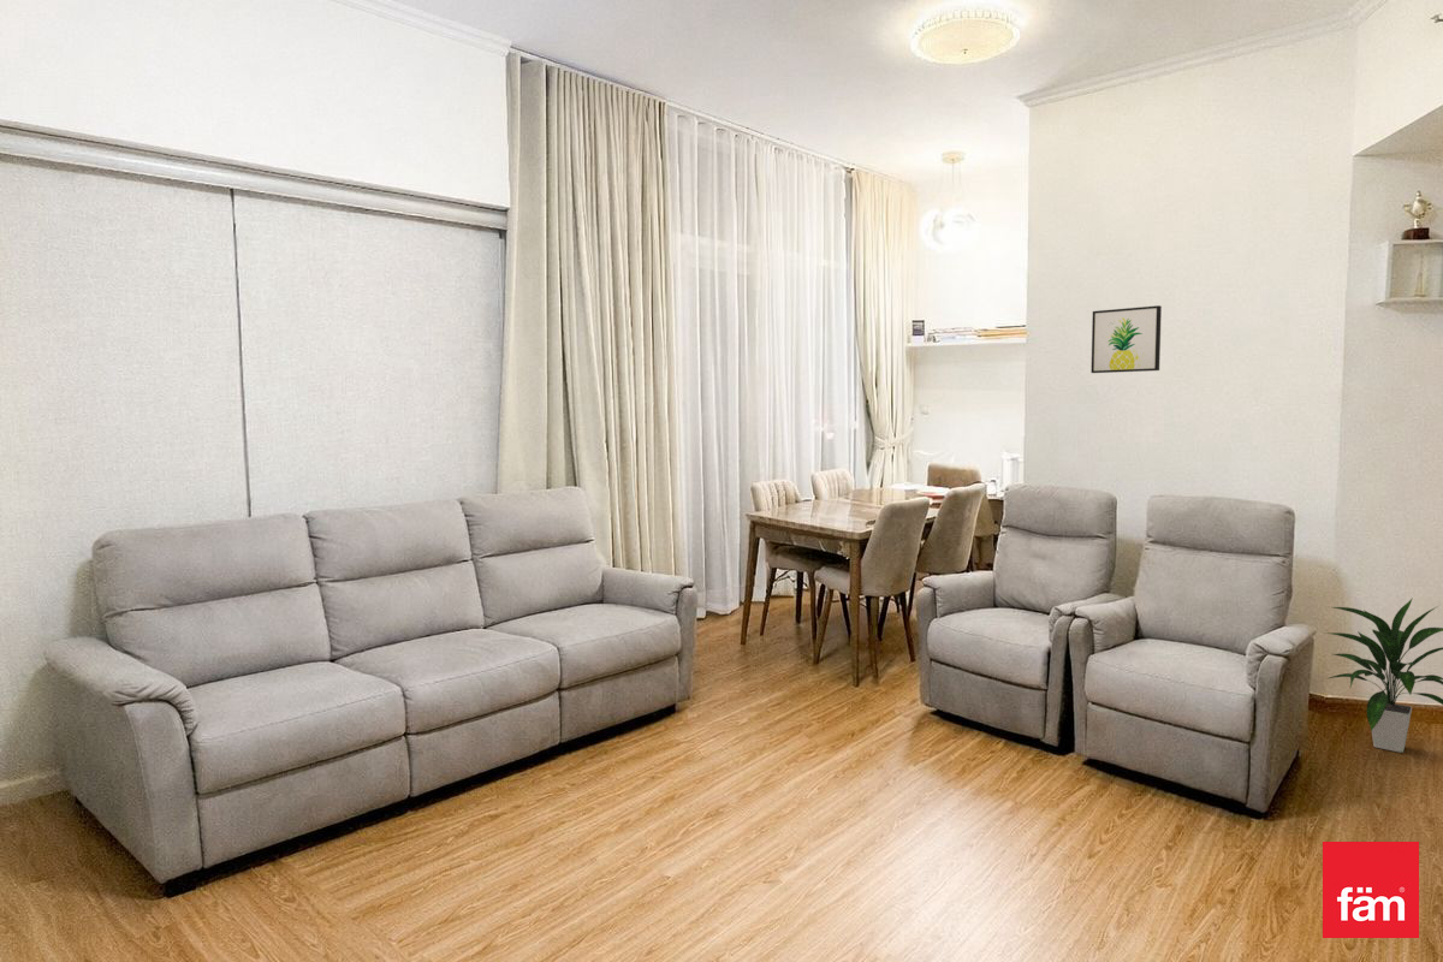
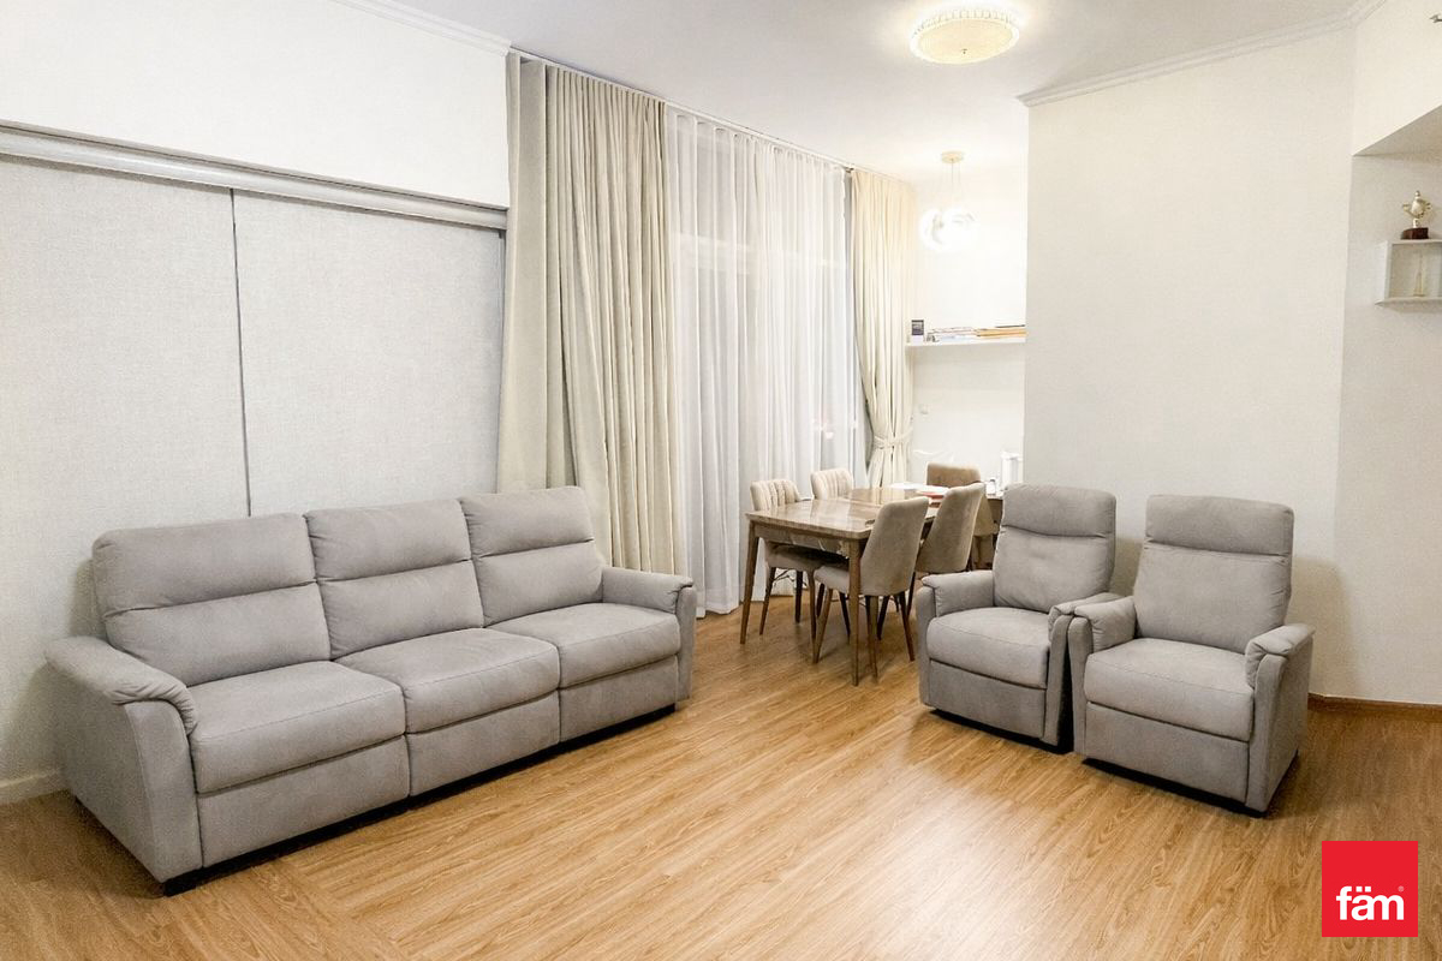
- indoor plant [1324,596,1443,754]
- wall art [1089,304,1163,374]
